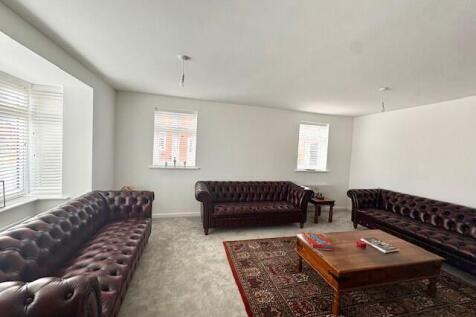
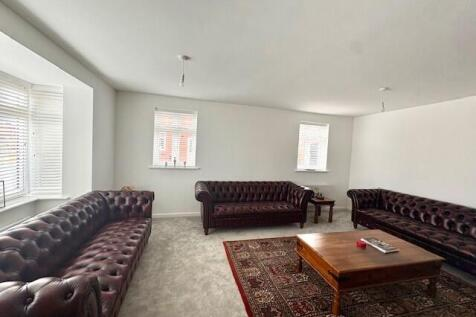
- snack box [301,231,335,251]
